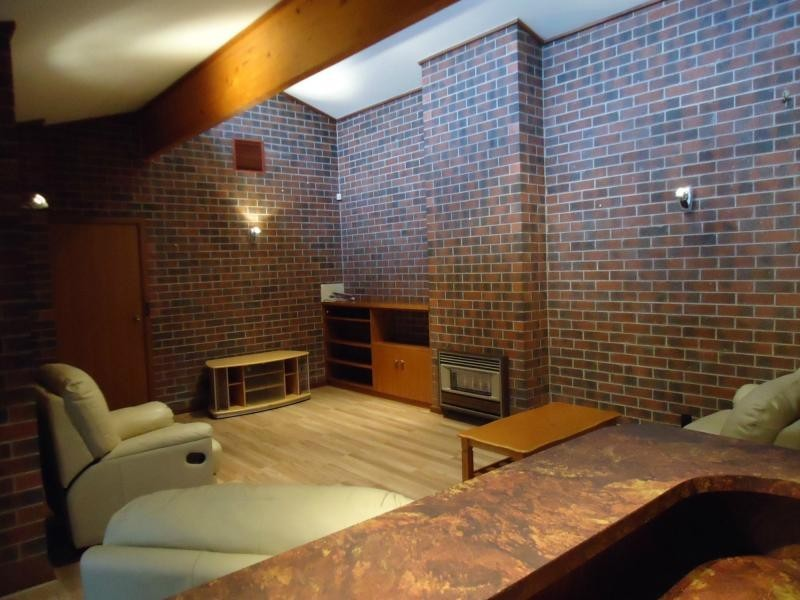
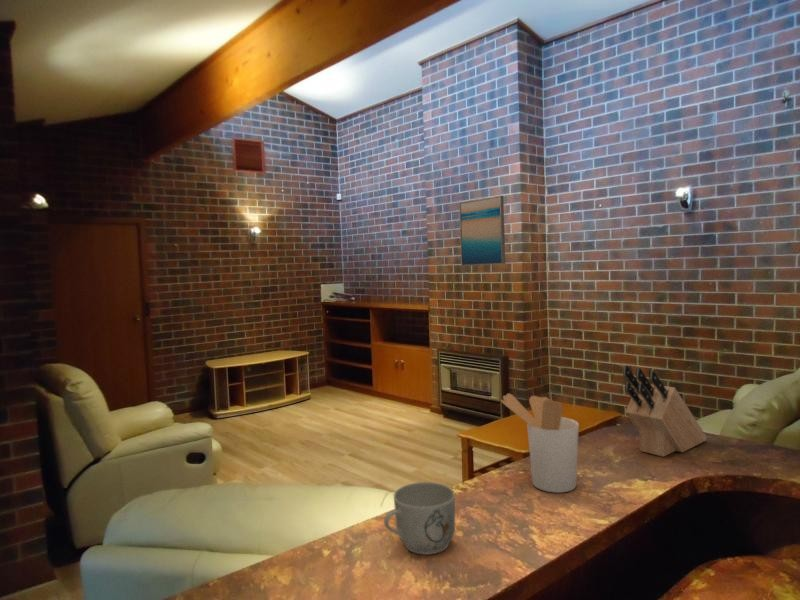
+ utensil holder [500,392,580,494]
+ knife block [622,364,708,458]
+ wall art [458,195,506,267]
+ mug [383,481,456,556]
